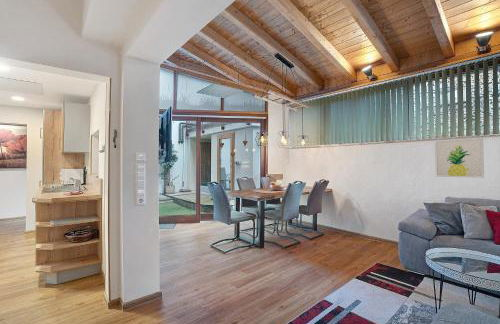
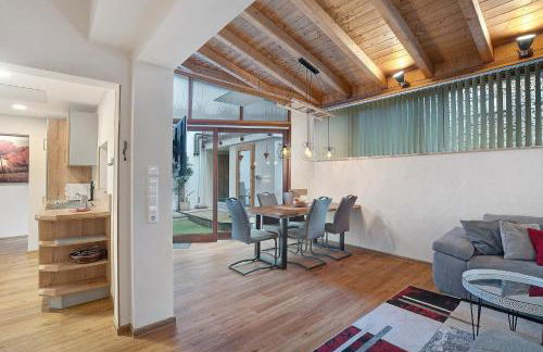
- wall art [434,137,485,179]
